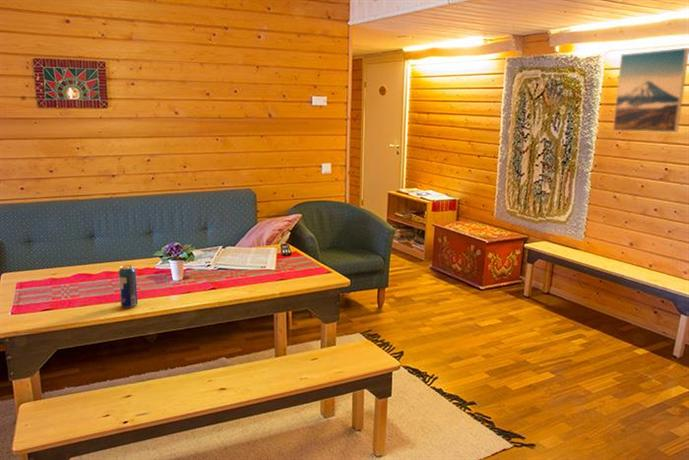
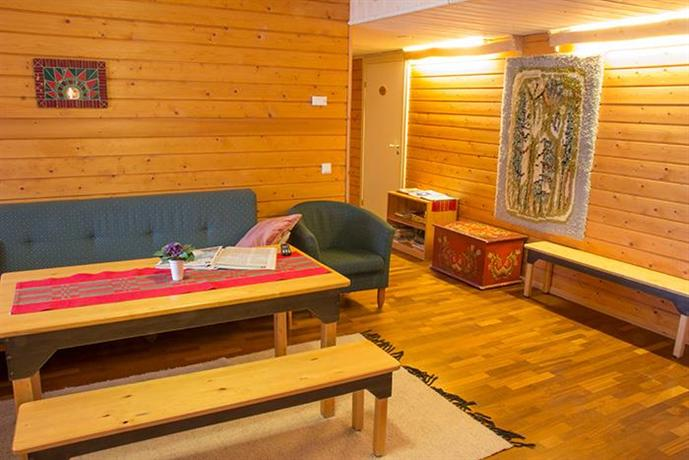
- beverage can [118,264,139,309]
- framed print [612,47,689,133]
